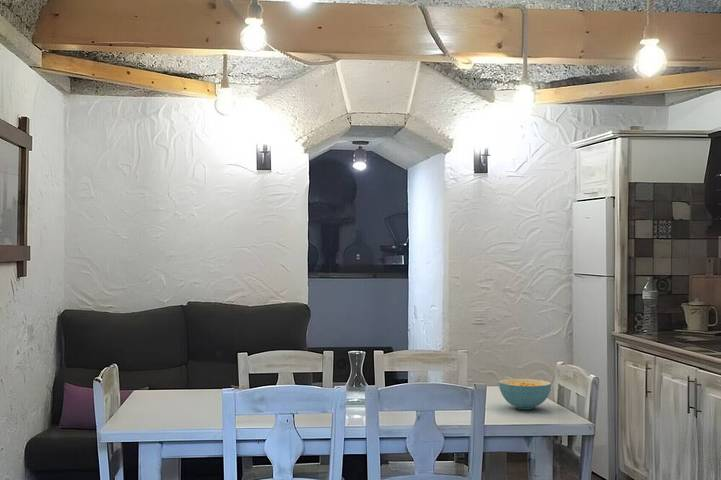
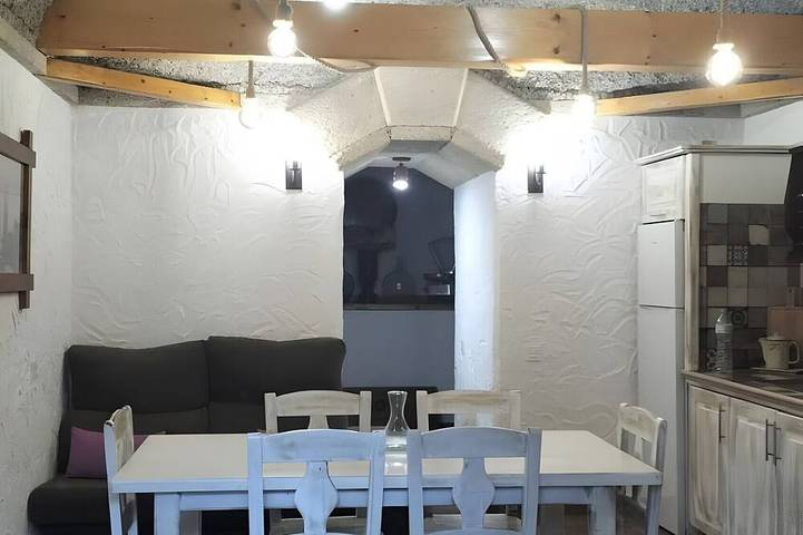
- cereal bowl [497,378,552,410]
